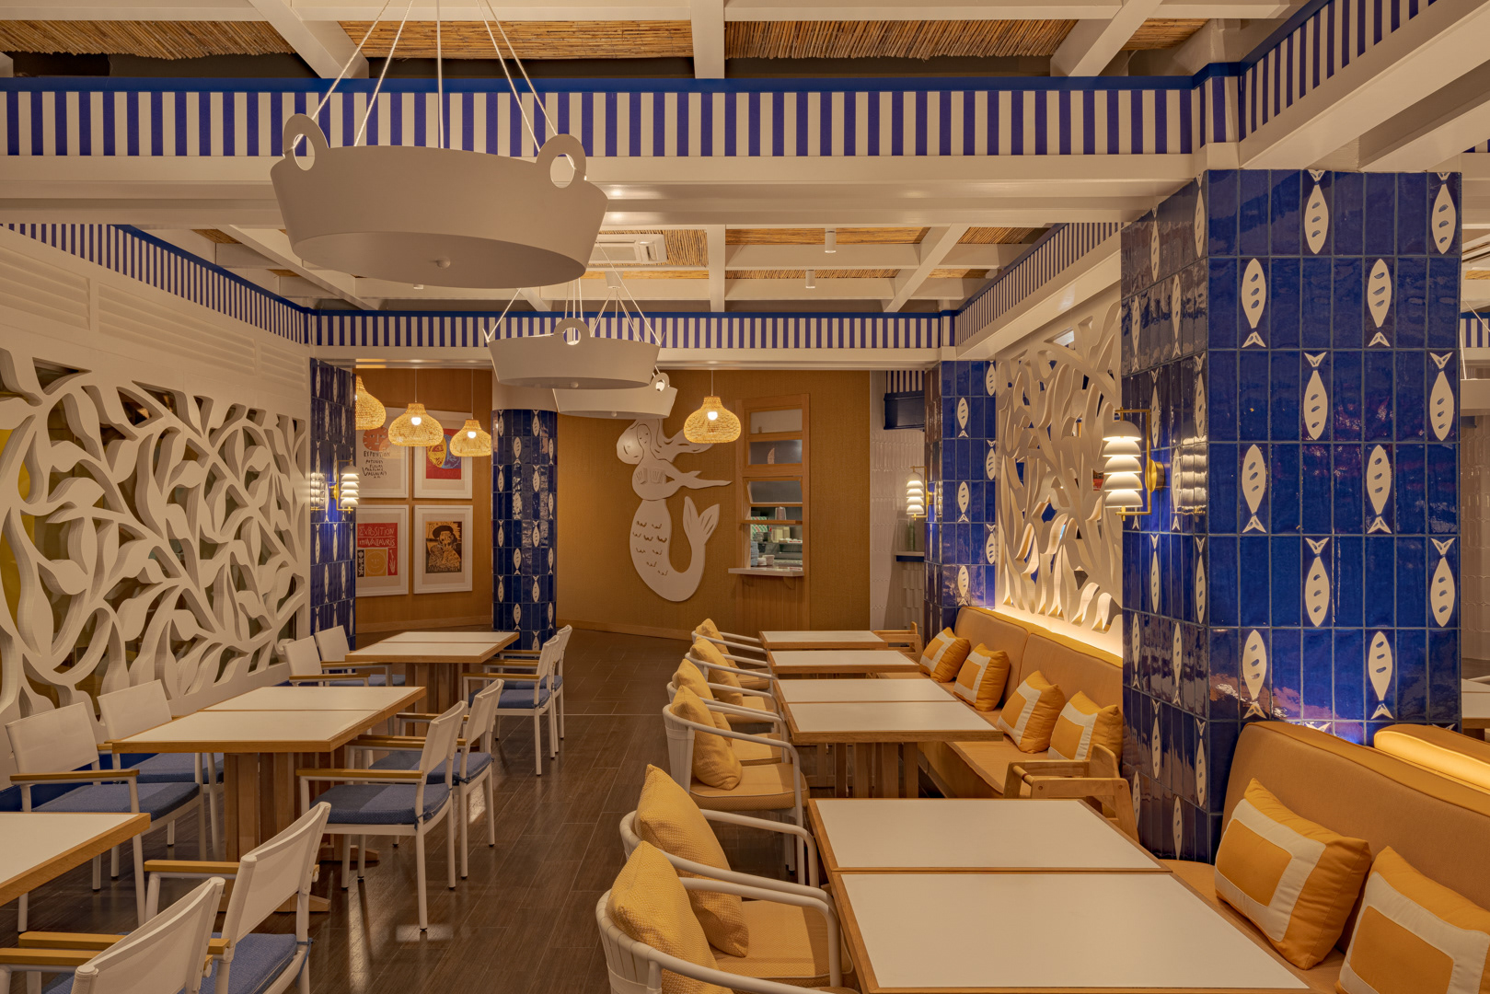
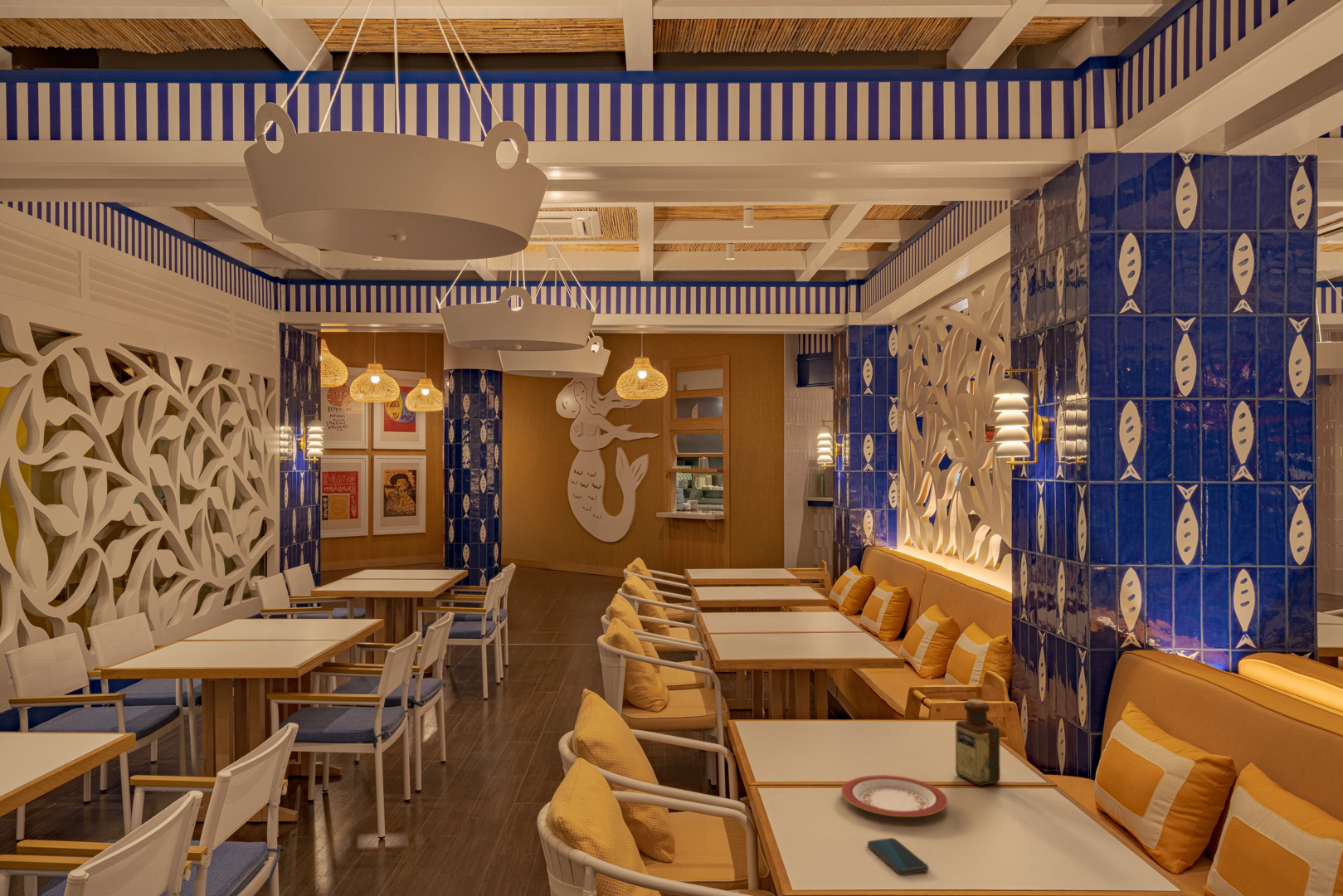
+ plate [840,774,949,818]
+ bottle [955,699,1001,786]
+ smartphone [867,837,929,875]
